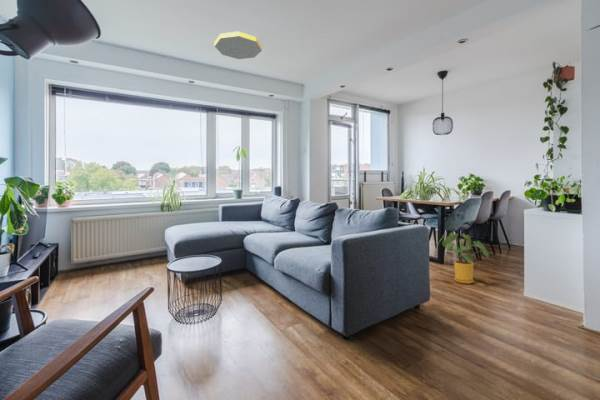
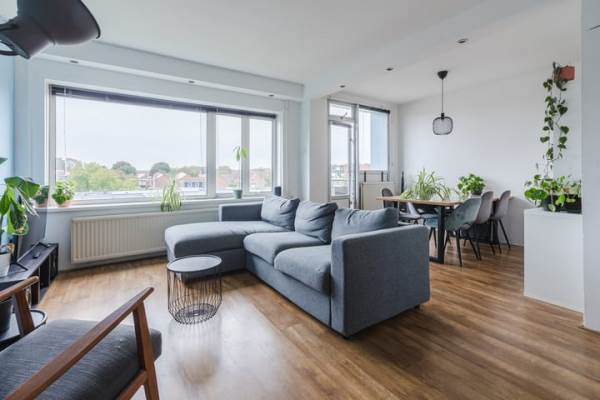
- house plant [437,232,490,285]
- ceiling light [213,30,263,60]
